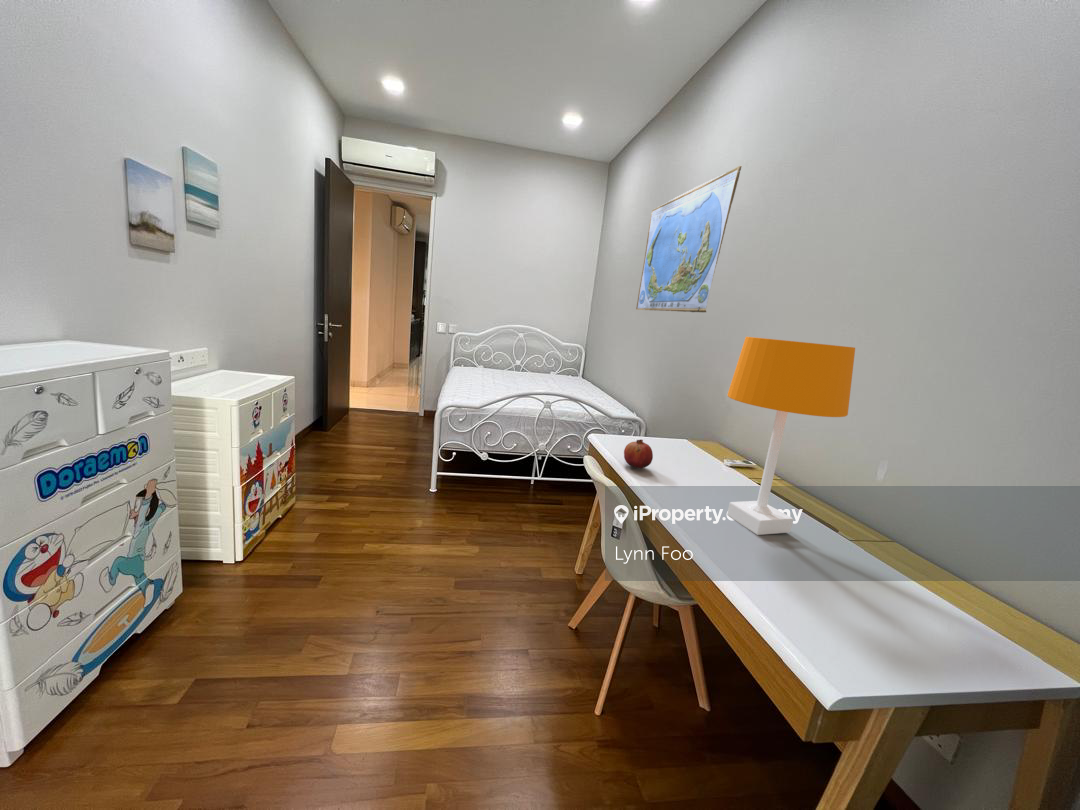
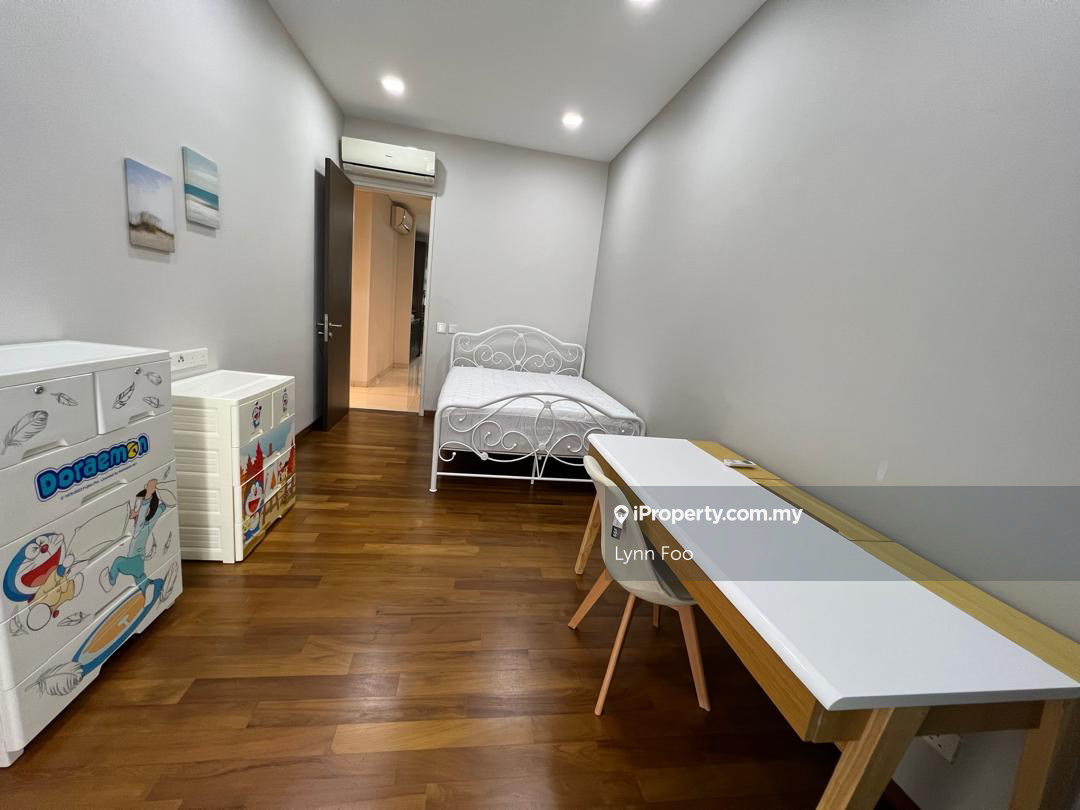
- fruit [623,439,654,469]
- world map [635,165,743,313]
- desk lamp [726,336,856,536]
